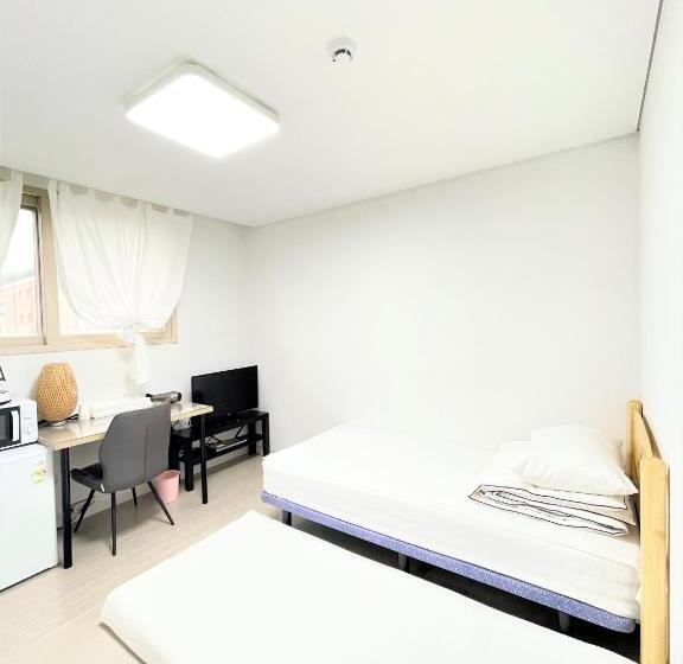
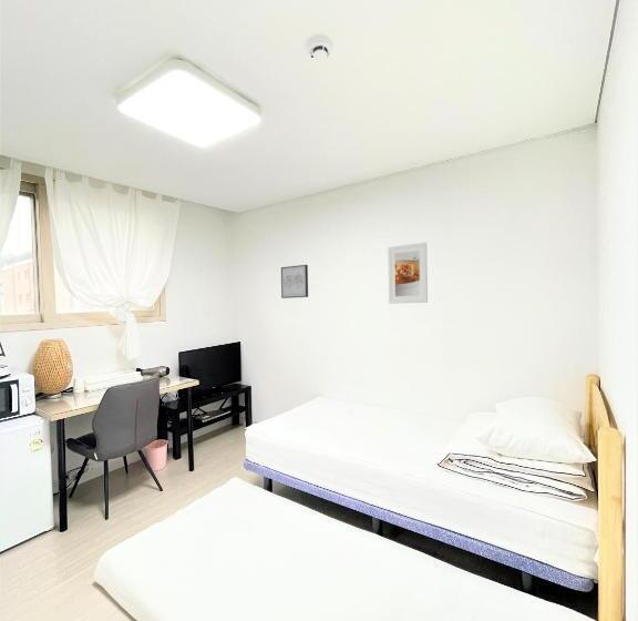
+ wall art [280,264,309,299]
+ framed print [387,242,429,305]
